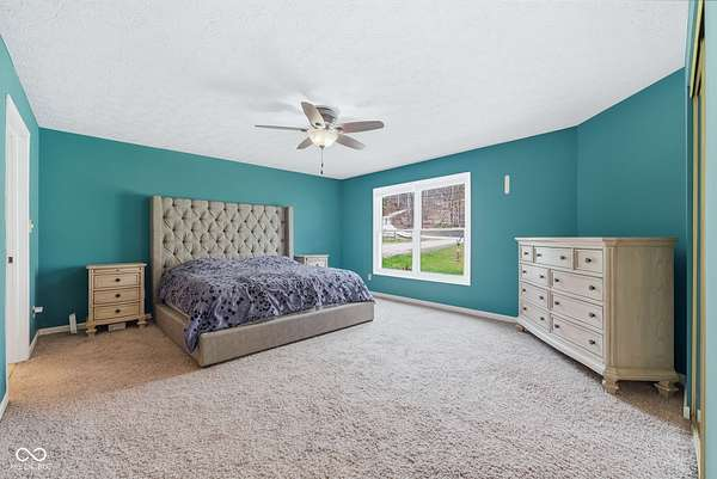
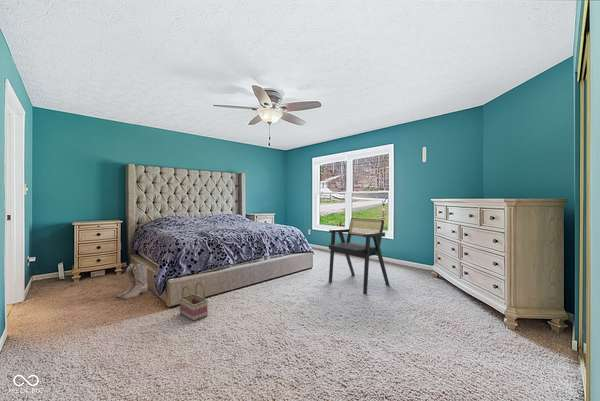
+ basket [178,281,209,322]
+ boots [116,263,149,300]
+ armchair [328,217,390,295]
